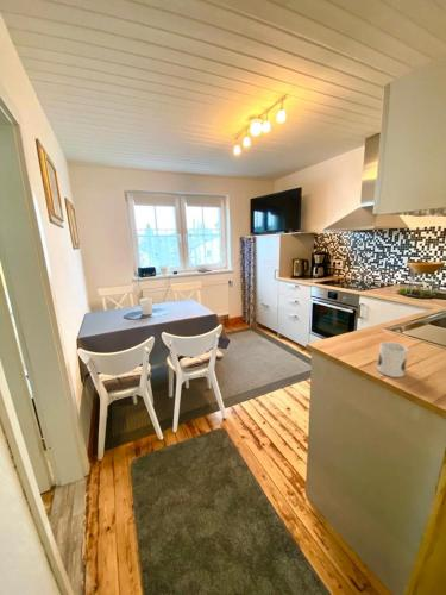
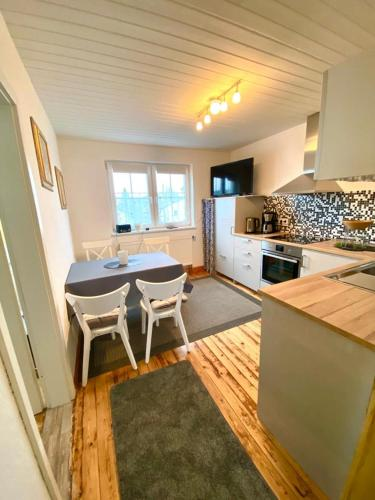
- mug [376,340,409,378]
